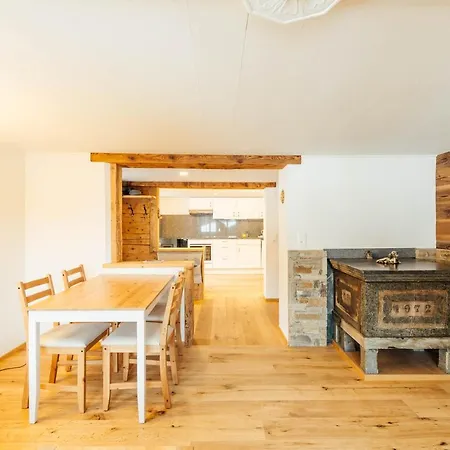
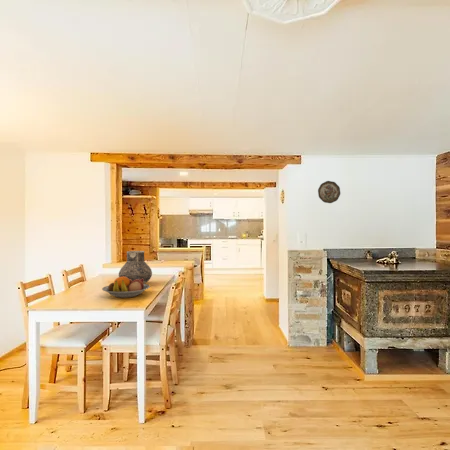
+ decorative plate [317,180,341,204]
+ fruit bowl [101,276,151,299]
+ vase [118,250,153,284]
